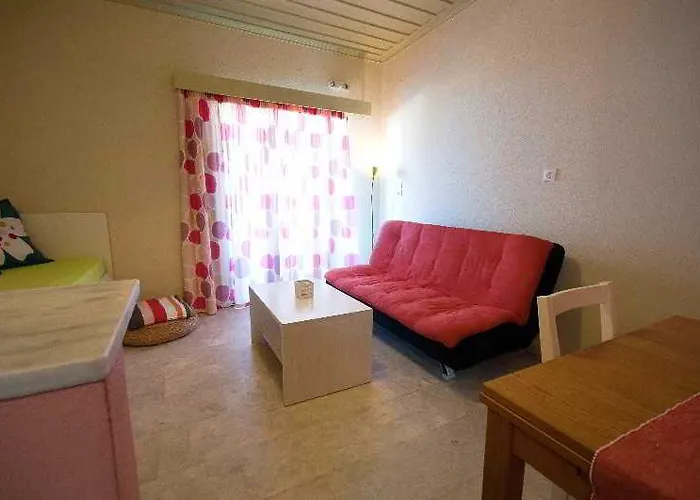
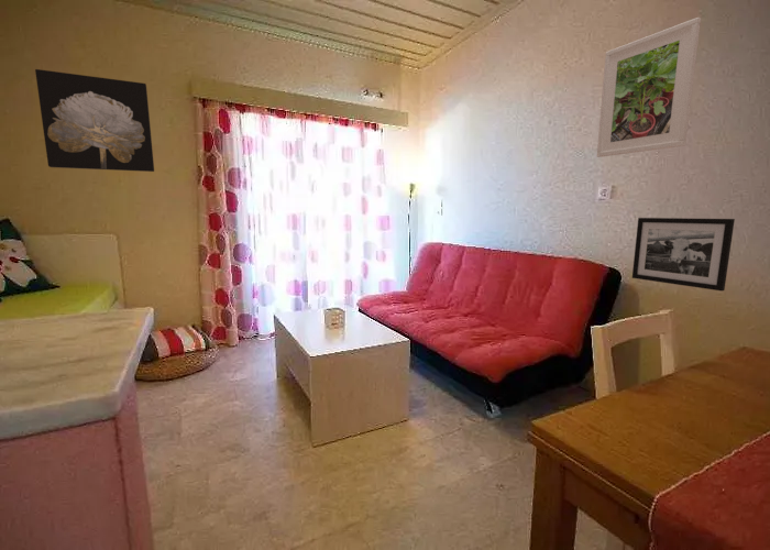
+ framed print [596,16,702,158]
+ picture frame [631,217,736,292]
+ wall art [34,68,155,173]
